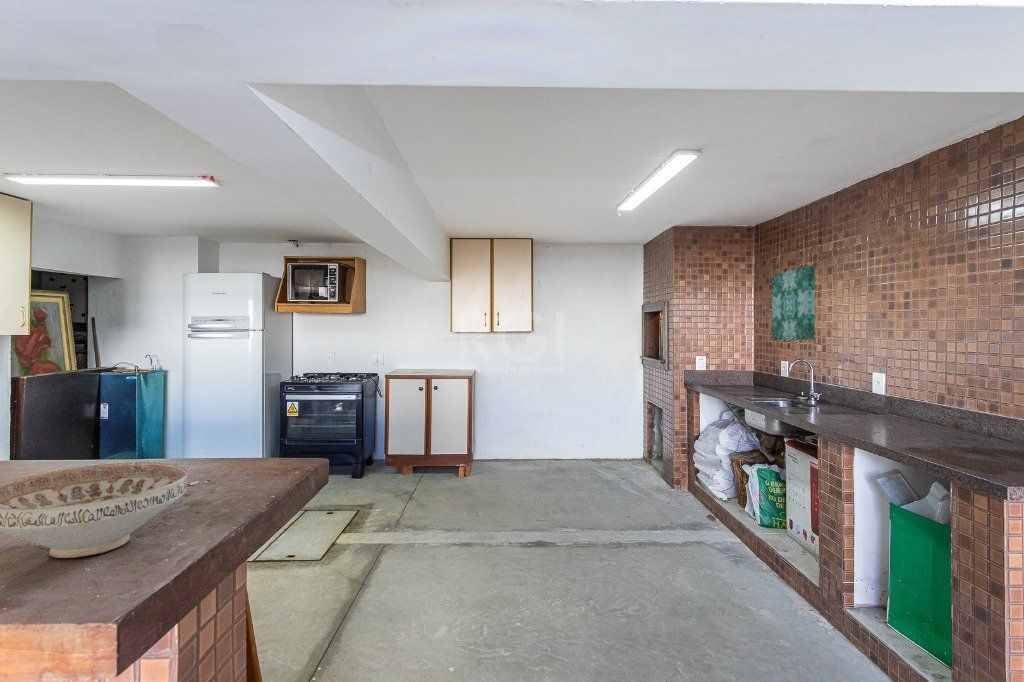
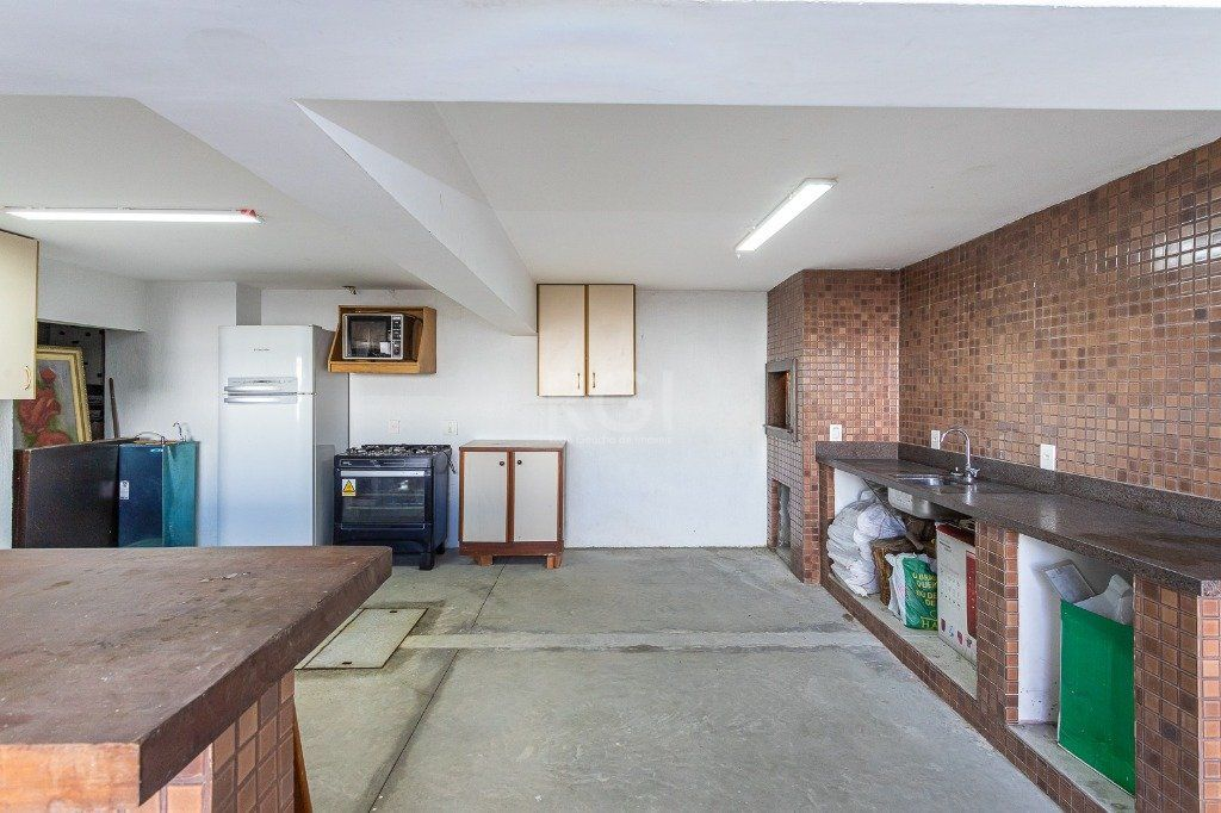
- decorative bowl [0,461,189,559]
- wall art [771,265,816,341]
